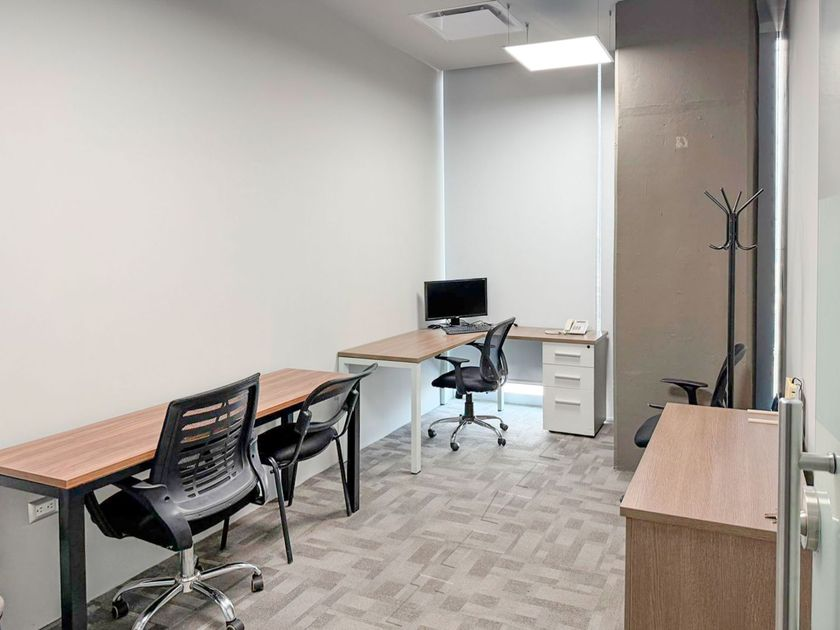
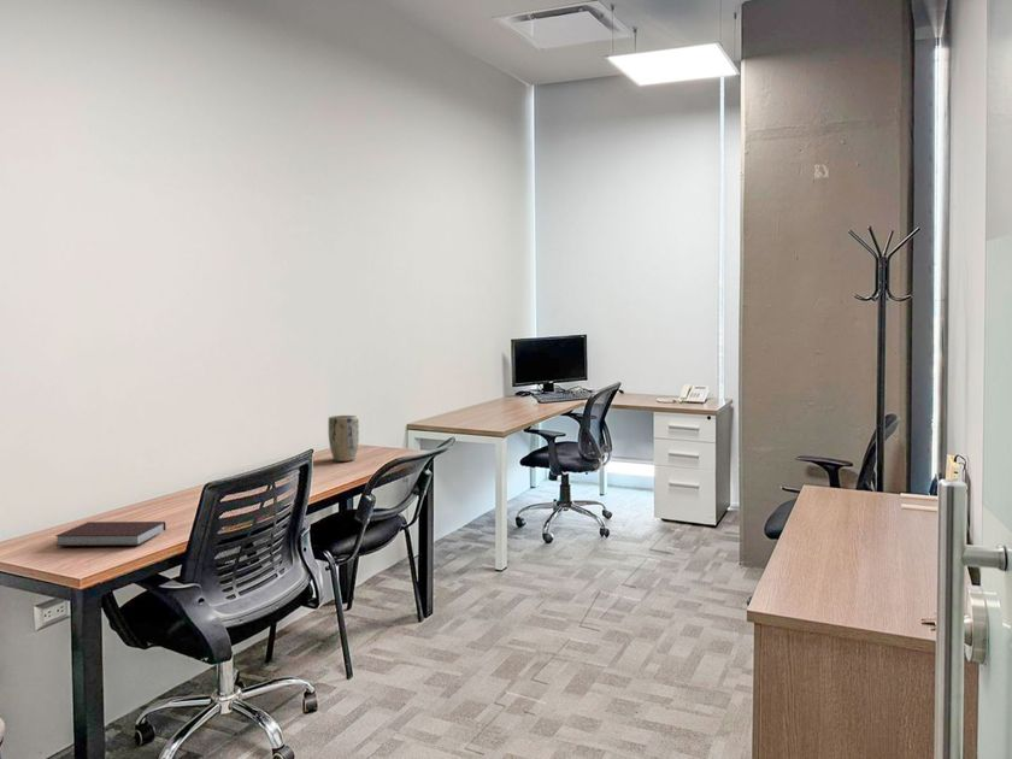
+ plant pot [326,414,360,463]
+ notebook [54,520,167,547]
